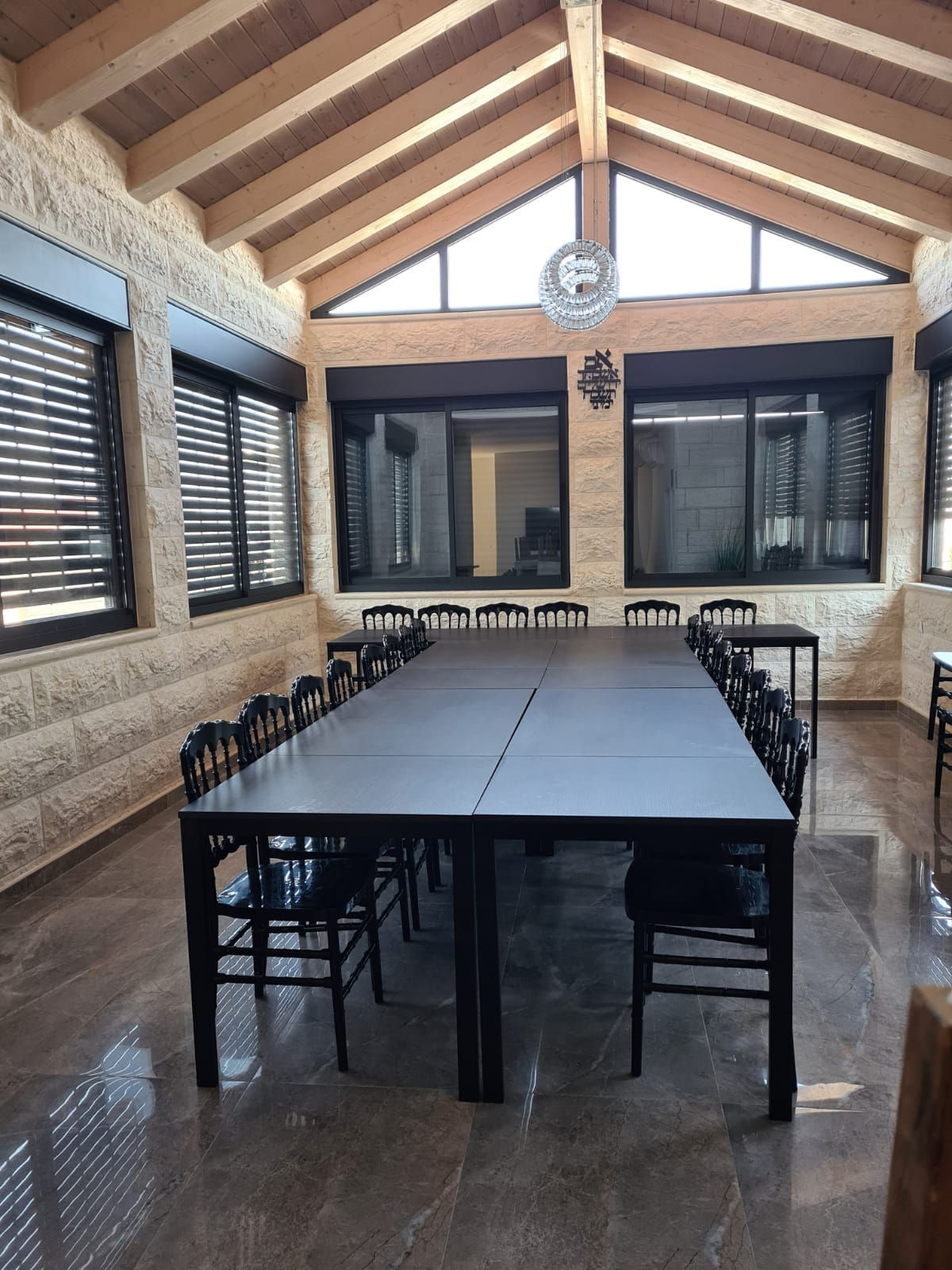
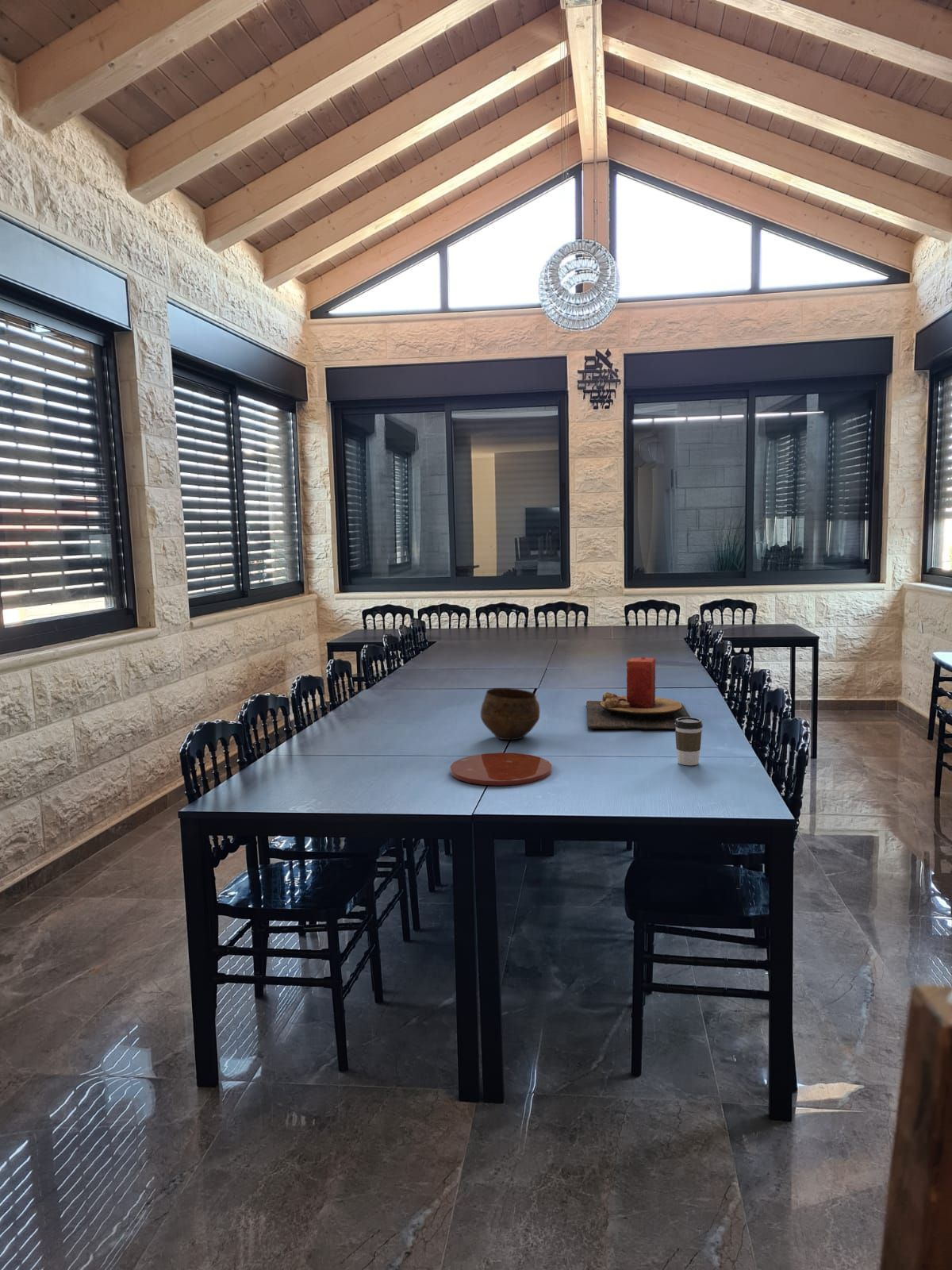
+ plate [449,752,553,787]
+ coffee cup [674,717,704,766]
+ bowl [480,687,541,741]
+ candle [585,656,691,730]
